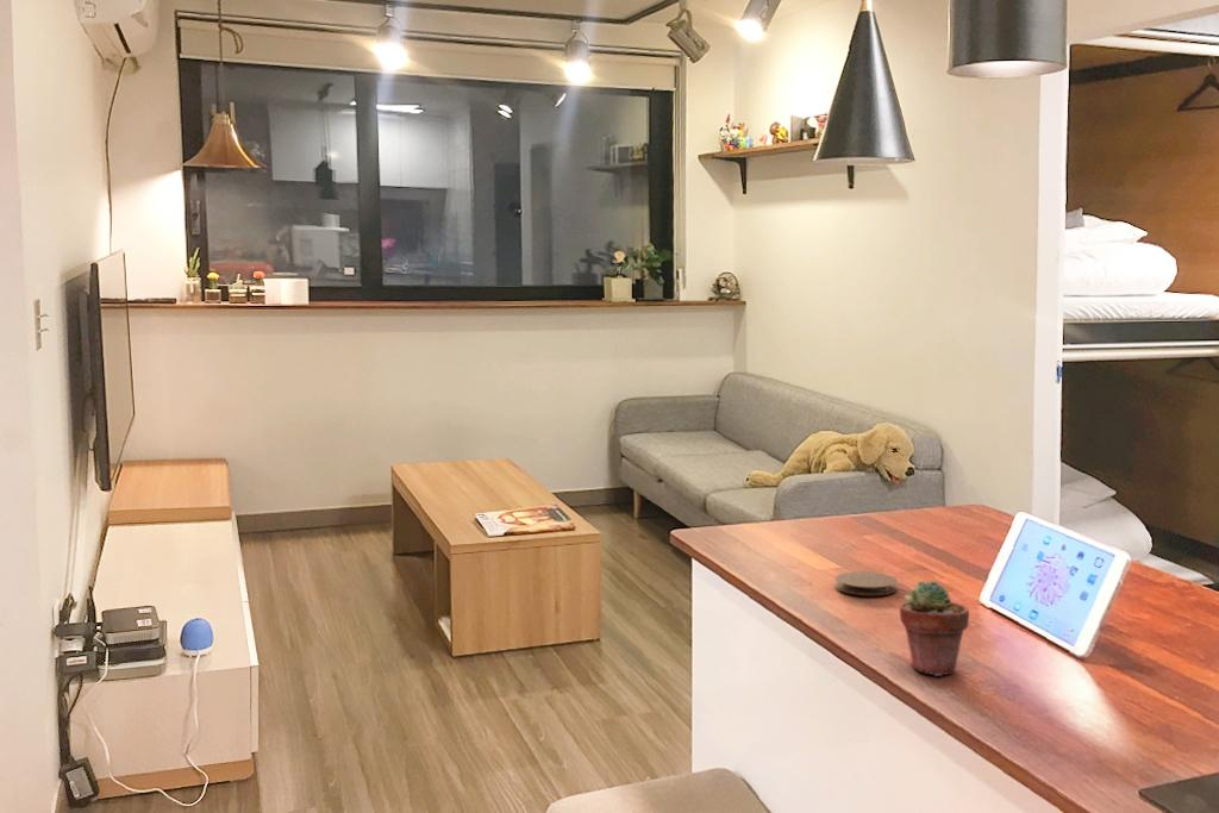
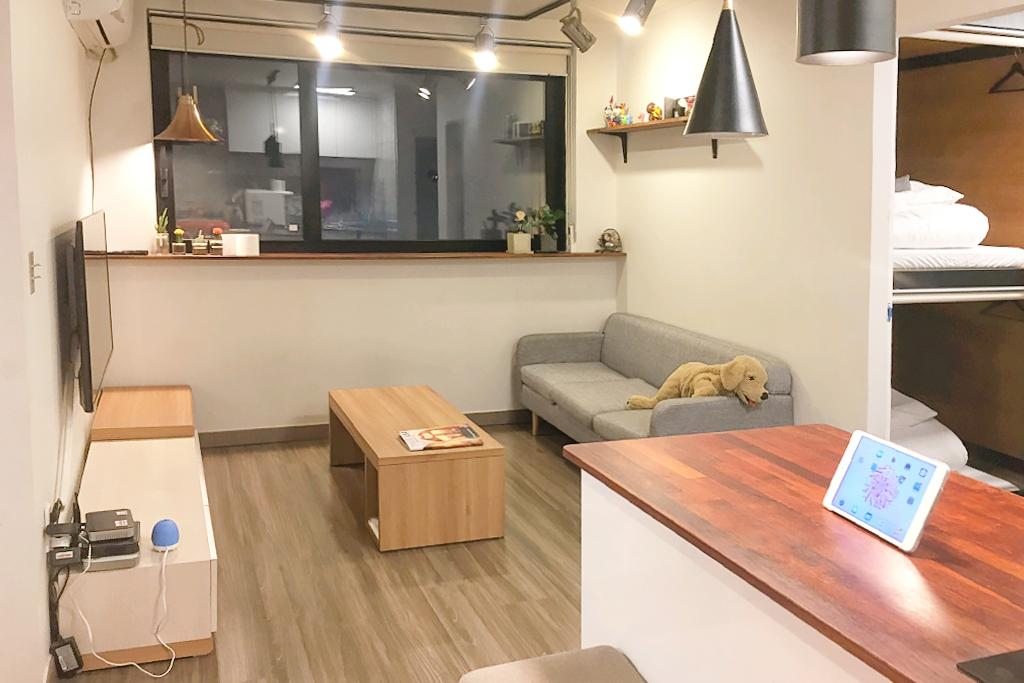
- potted succulent [899,580,970,677]
- coaster [834,570,899,596]
